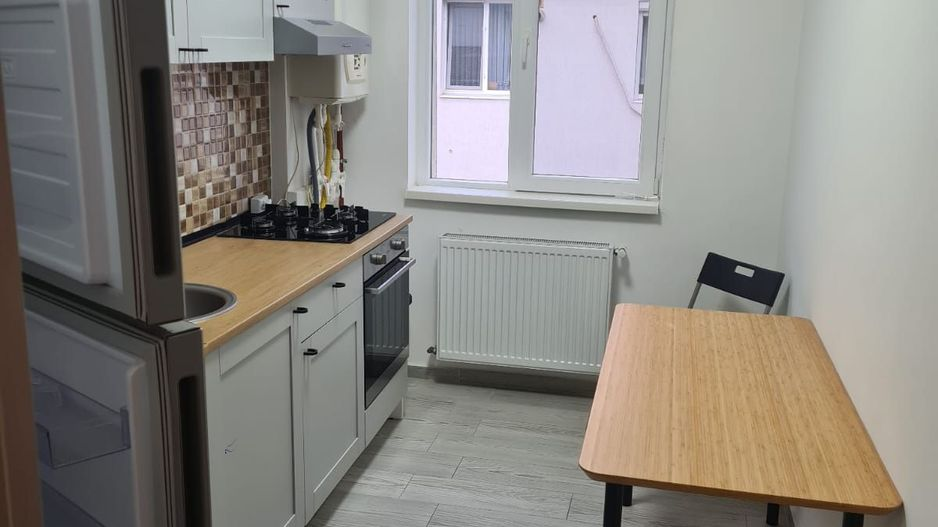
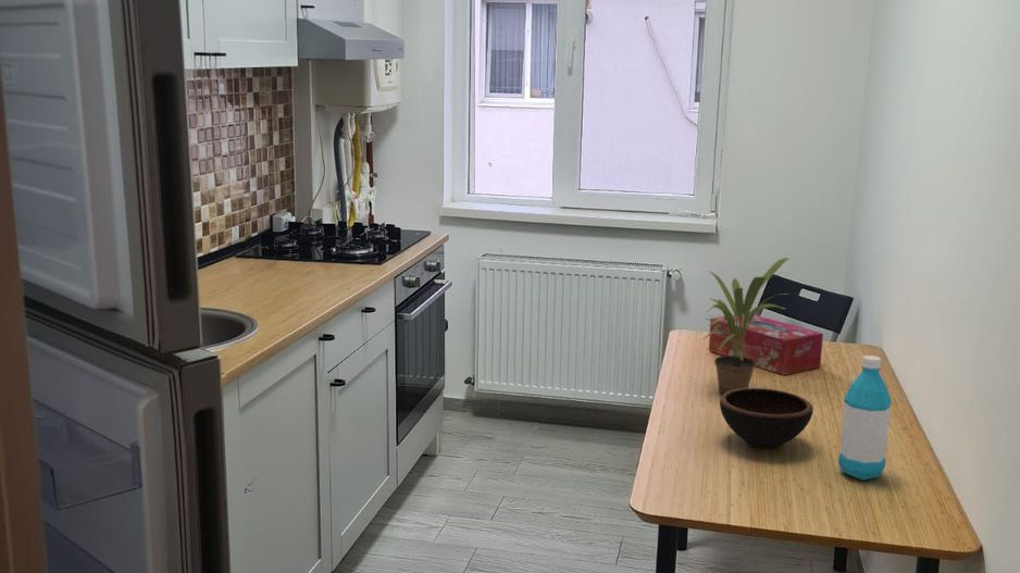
+ tissue box [708,313,824,376]
+ water bottle [837,354,893,481]
+ potted plant [701,257,791,396]
+ bowl [719,387,814,450]
